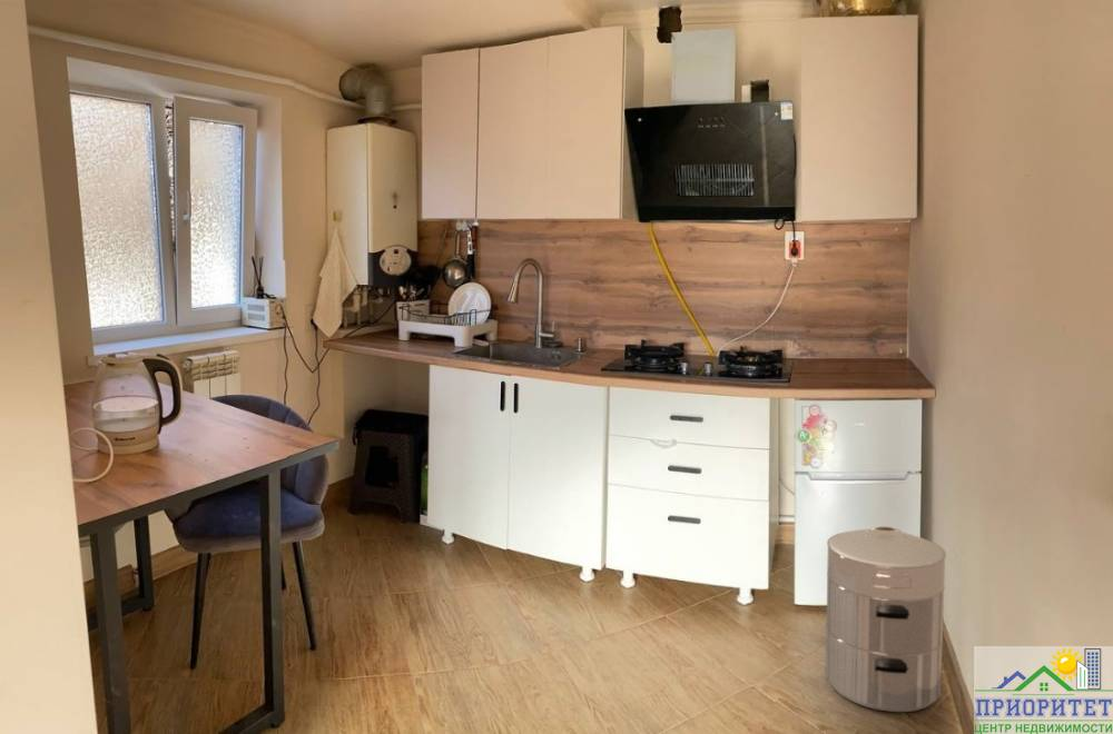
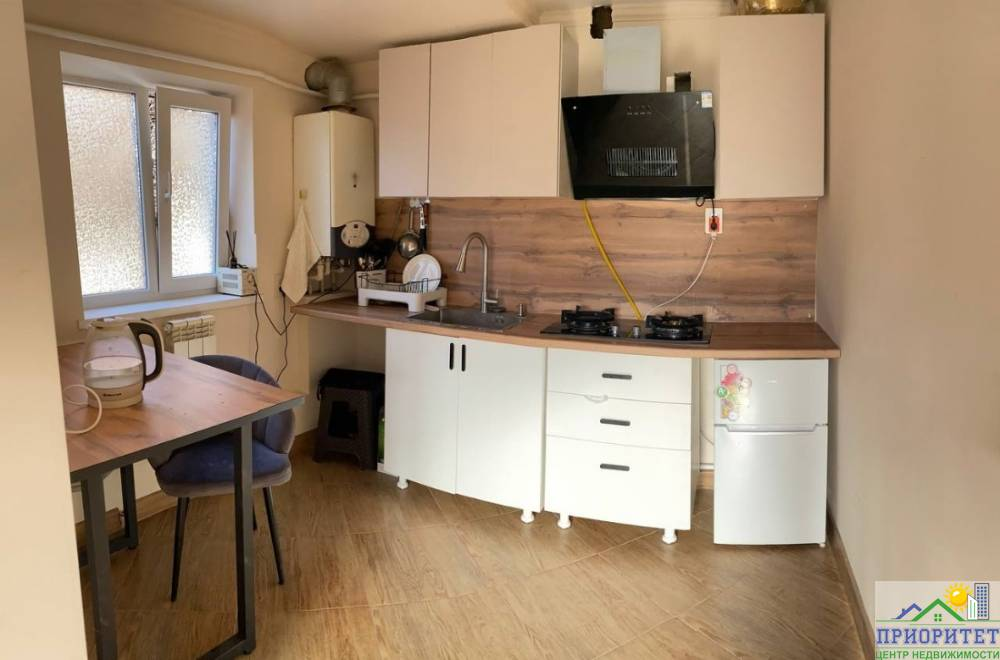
- waste bin [825,526,947,713]
